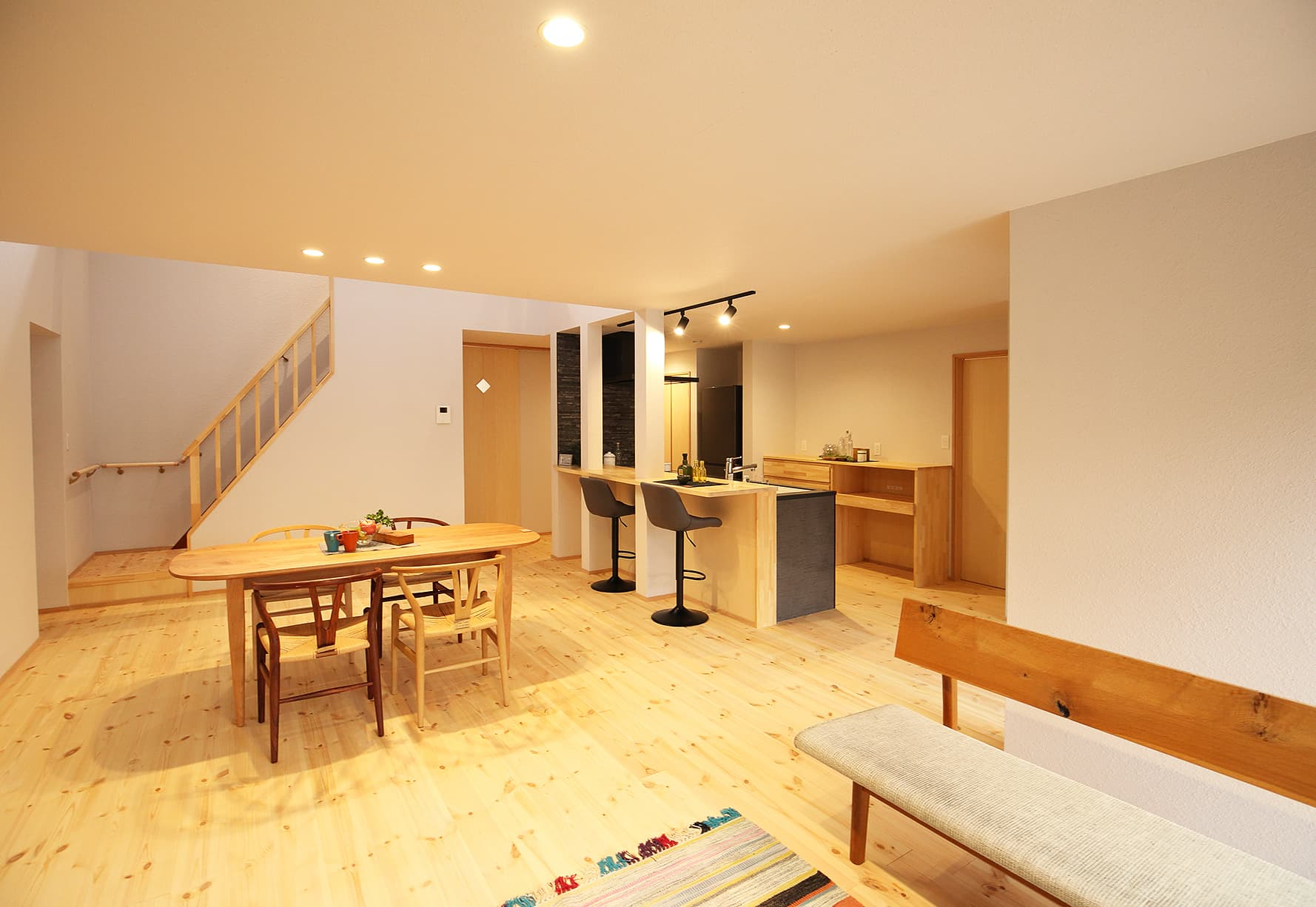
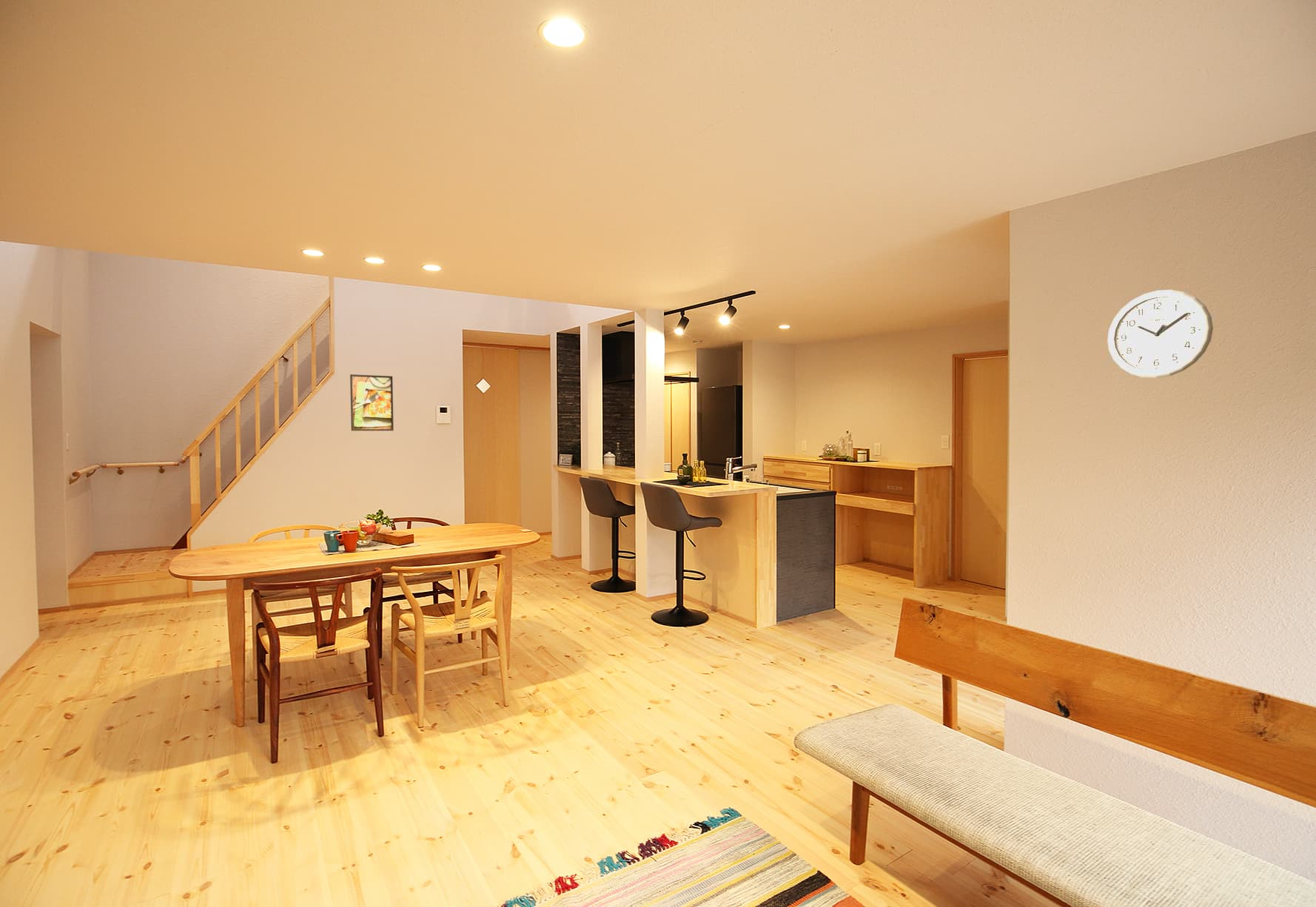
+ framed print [349,374,395,431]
+ wall clock [1107,289,1214,379]
